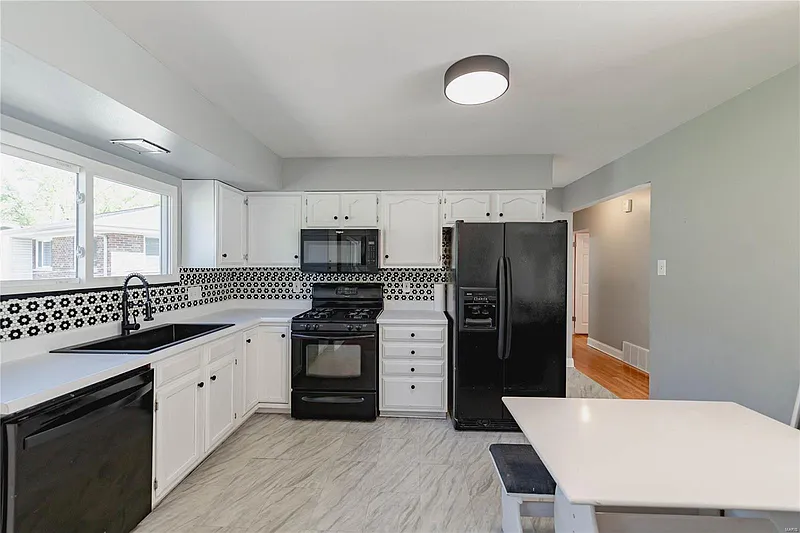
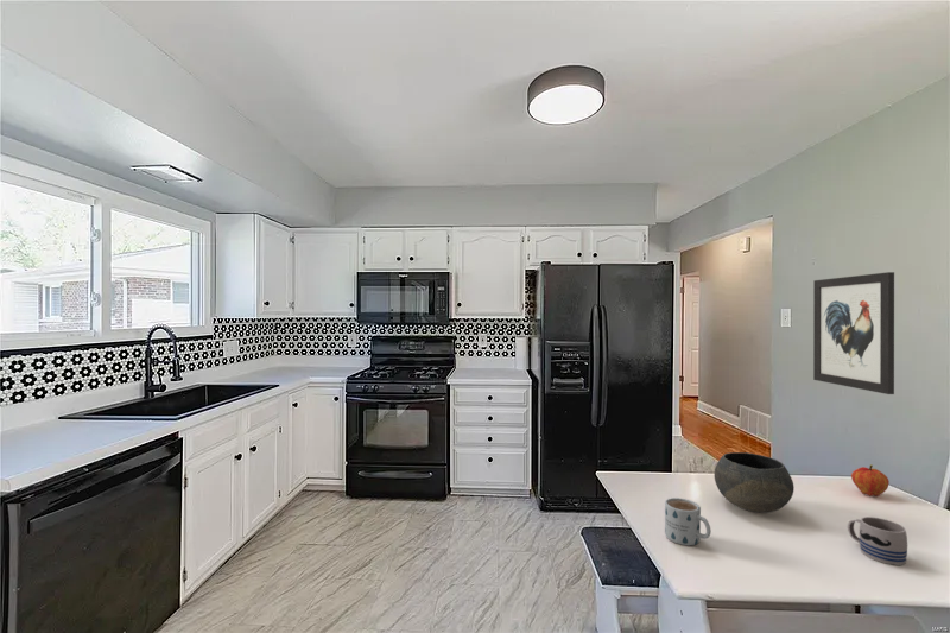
+ mug [664,496,712,546]
+ mug [847,515,908,566]
+ bowl [714,451,796,514]
+ wall art [812,271,895,395]
+ fruit [850,463,891,498]
